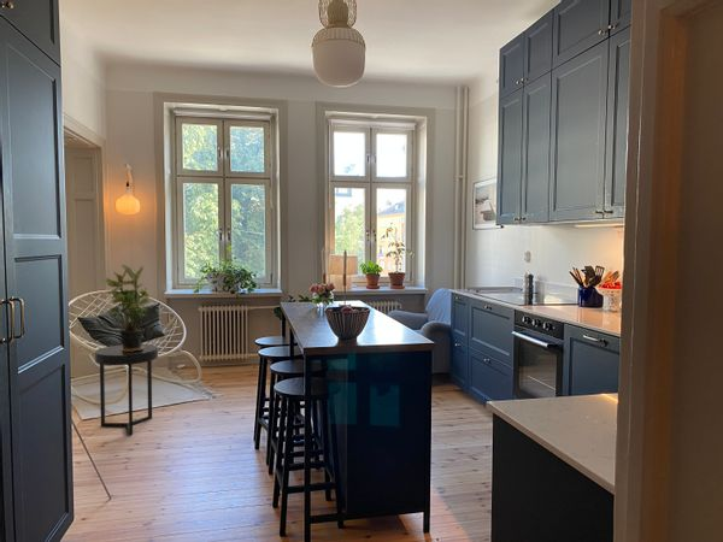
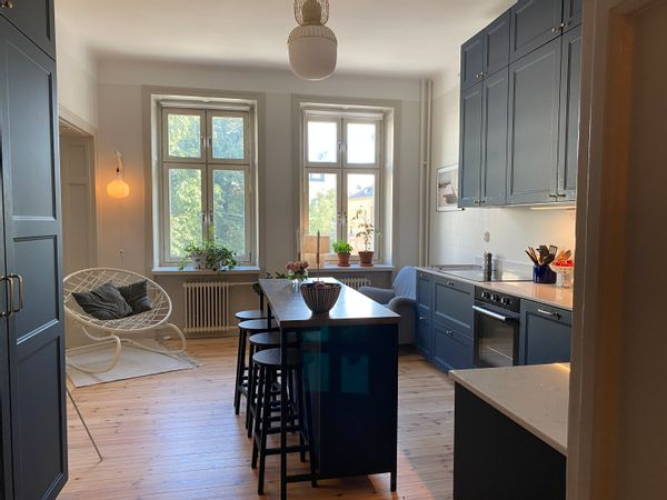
- side table [94,343,159,436]
- potted plant [105,264,152,352]
